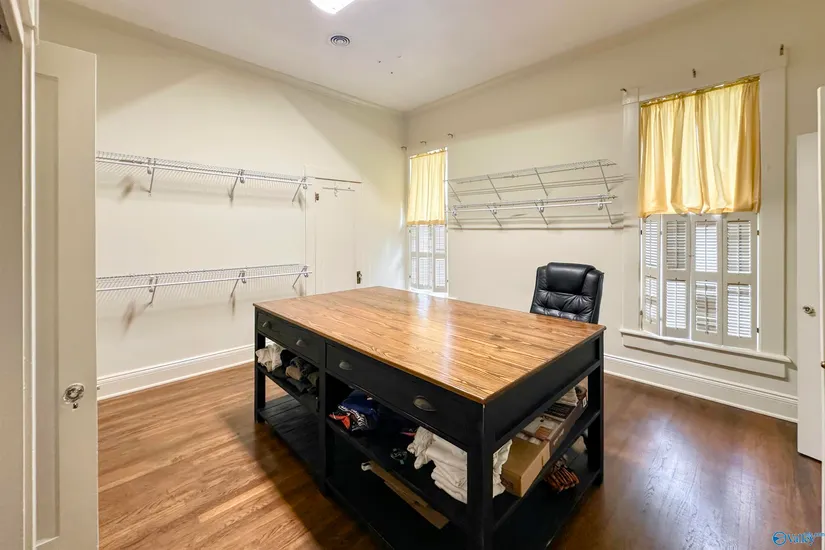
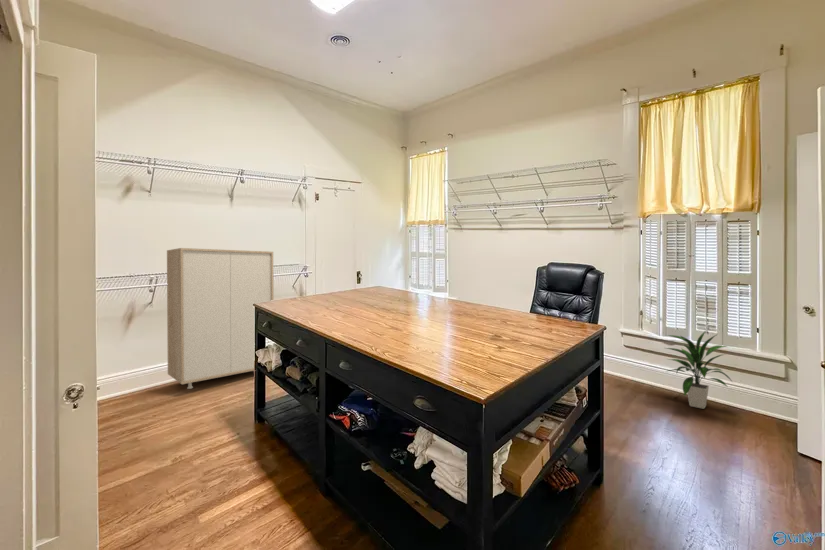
+ indoor plant [665,329,735,410]
+ storage cabinet [166,247,275,390]
